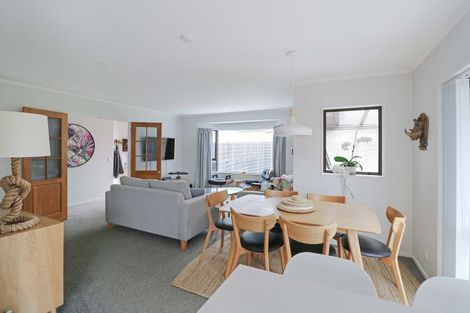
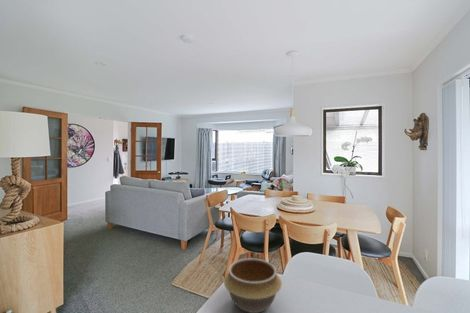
+ bowl [223,257,283,313]
